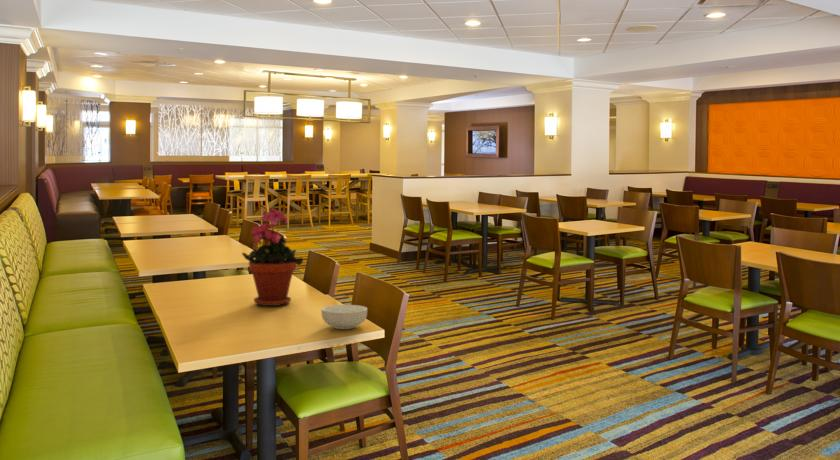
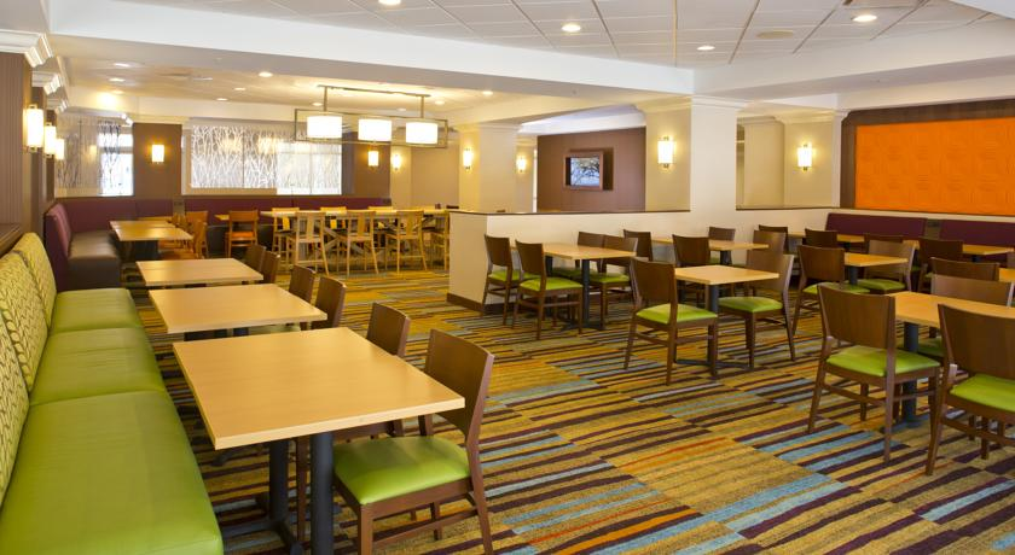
- potted plant [241,208,304,307]
- cereal bowl [320,304,368,330]
